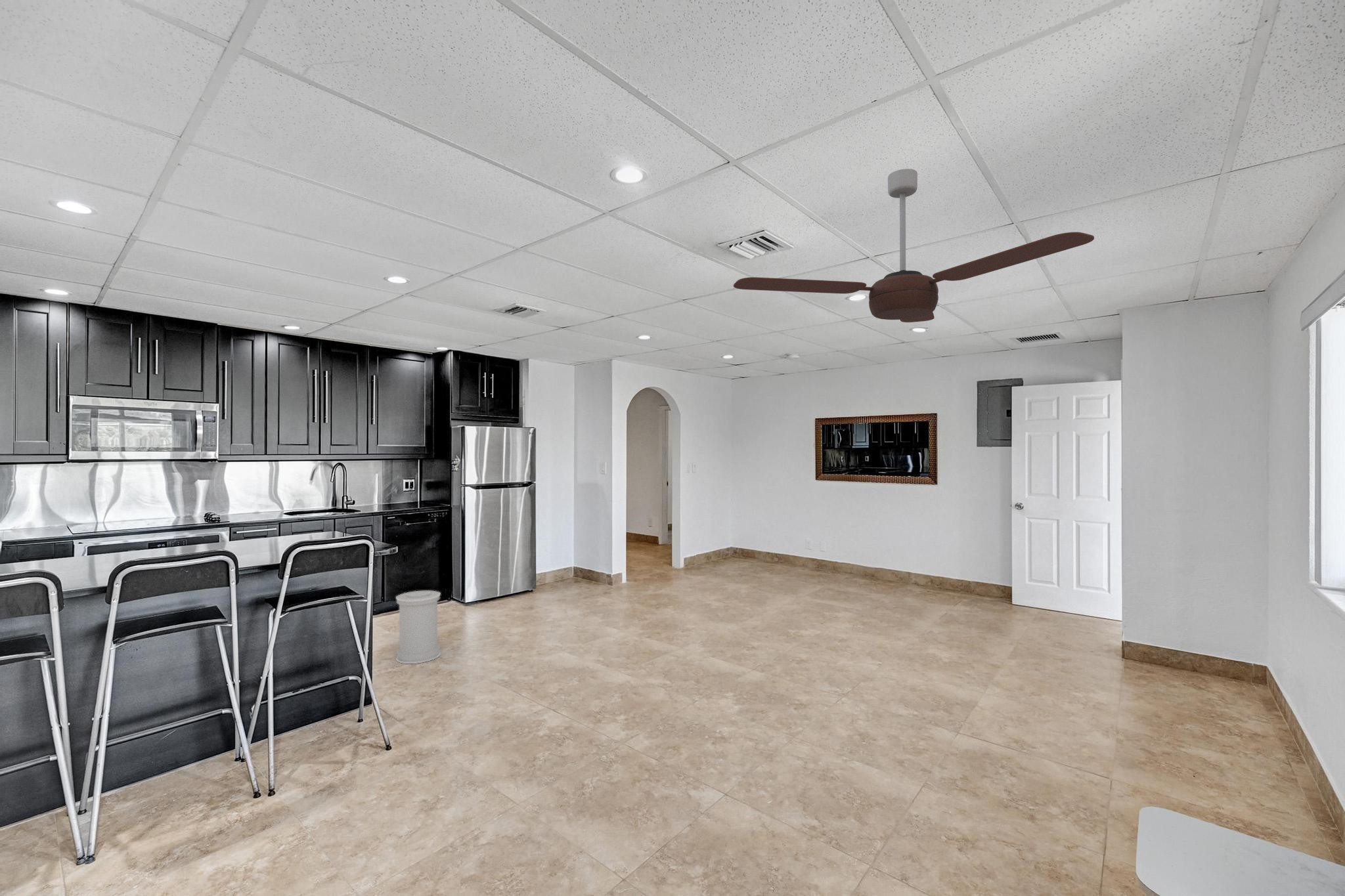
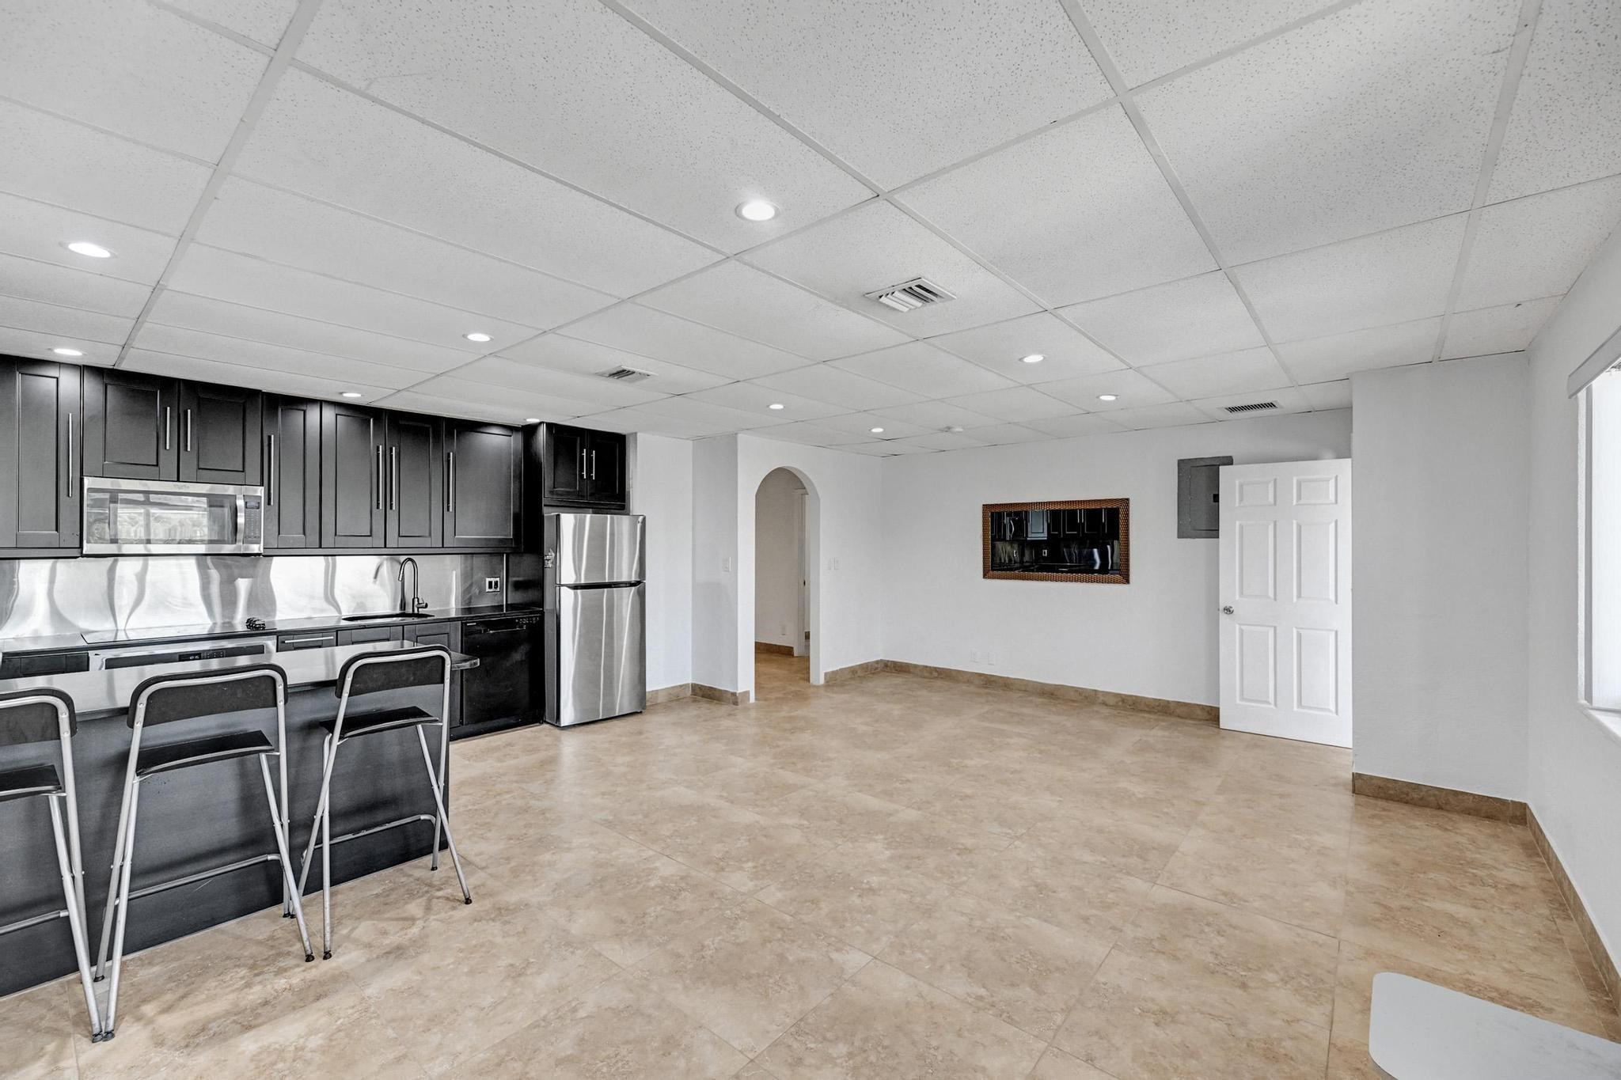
- trash can [395,589,441,664]
- ceiling fan [733,168,1095,323]
